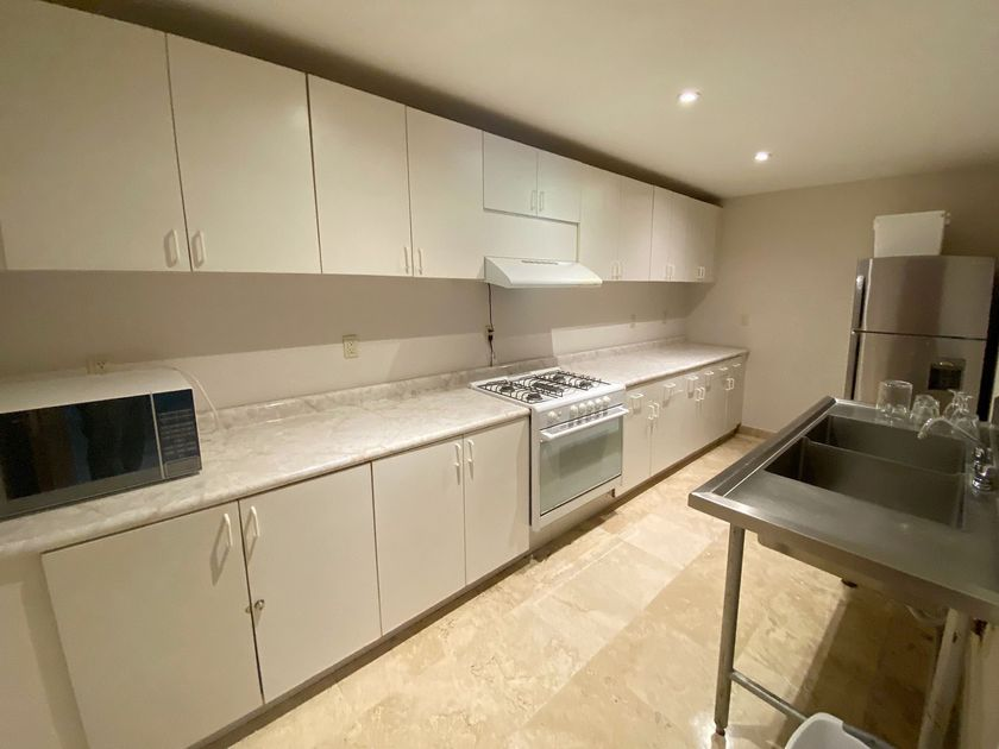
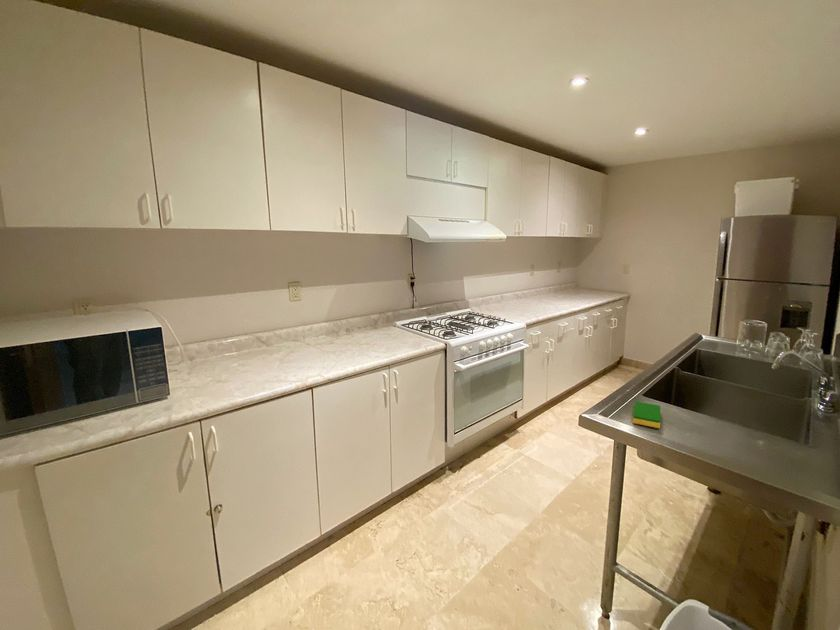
+ dish sponge [632,401,661,429]
